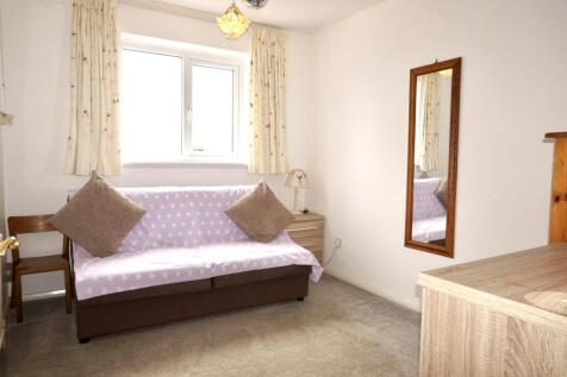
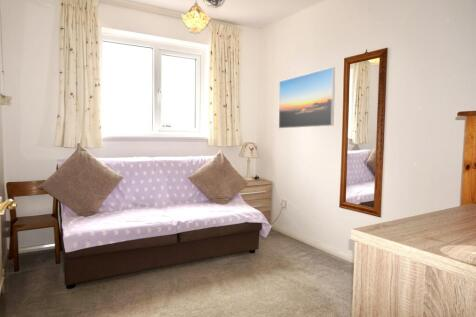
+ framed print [278,66,336,129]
